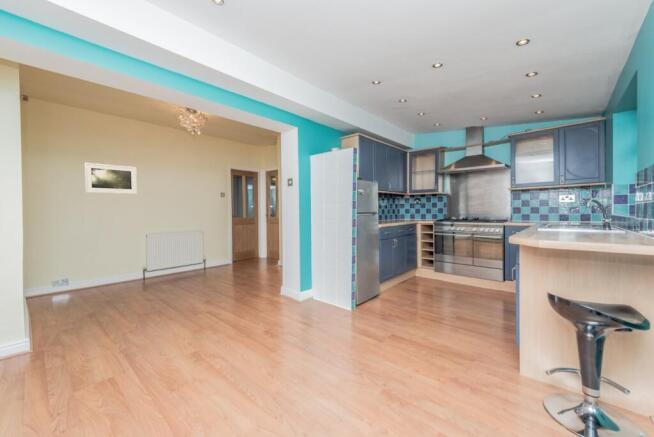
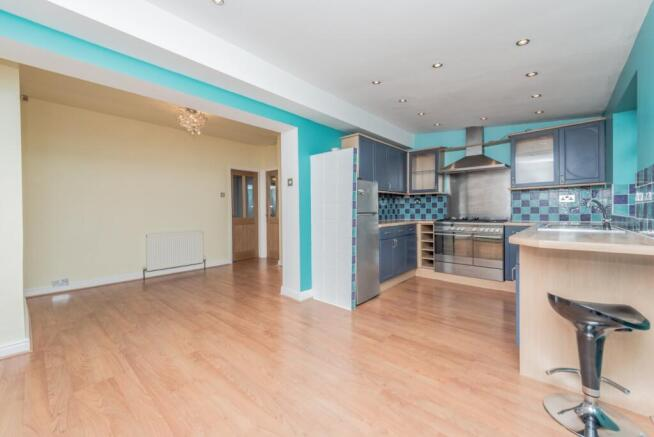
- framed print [84,162,138,195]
